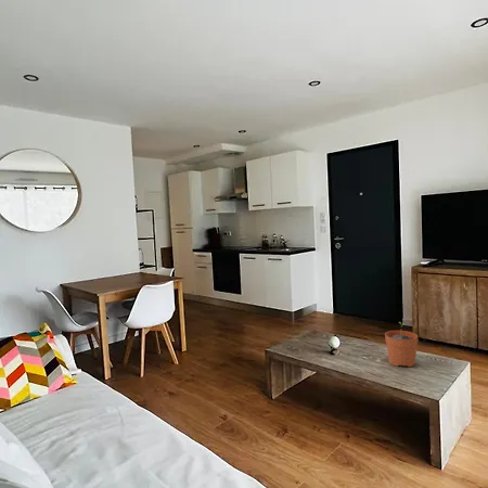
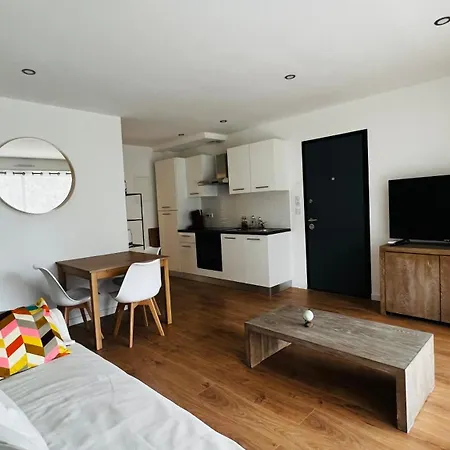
- plant pot [384,321,419,368]
